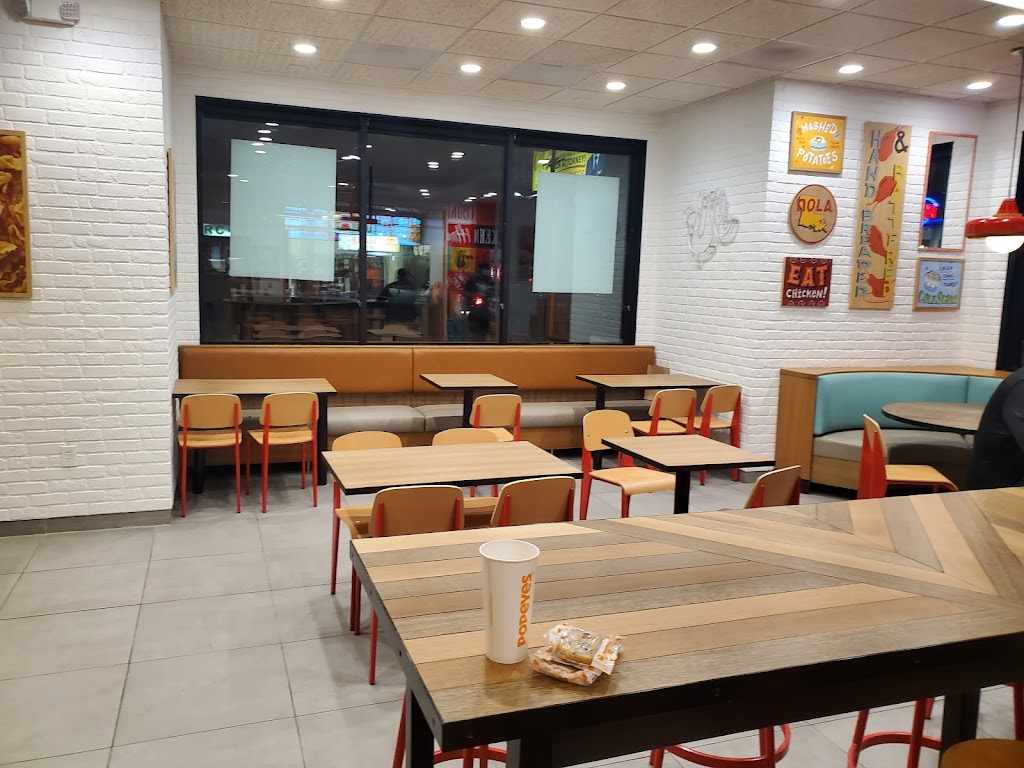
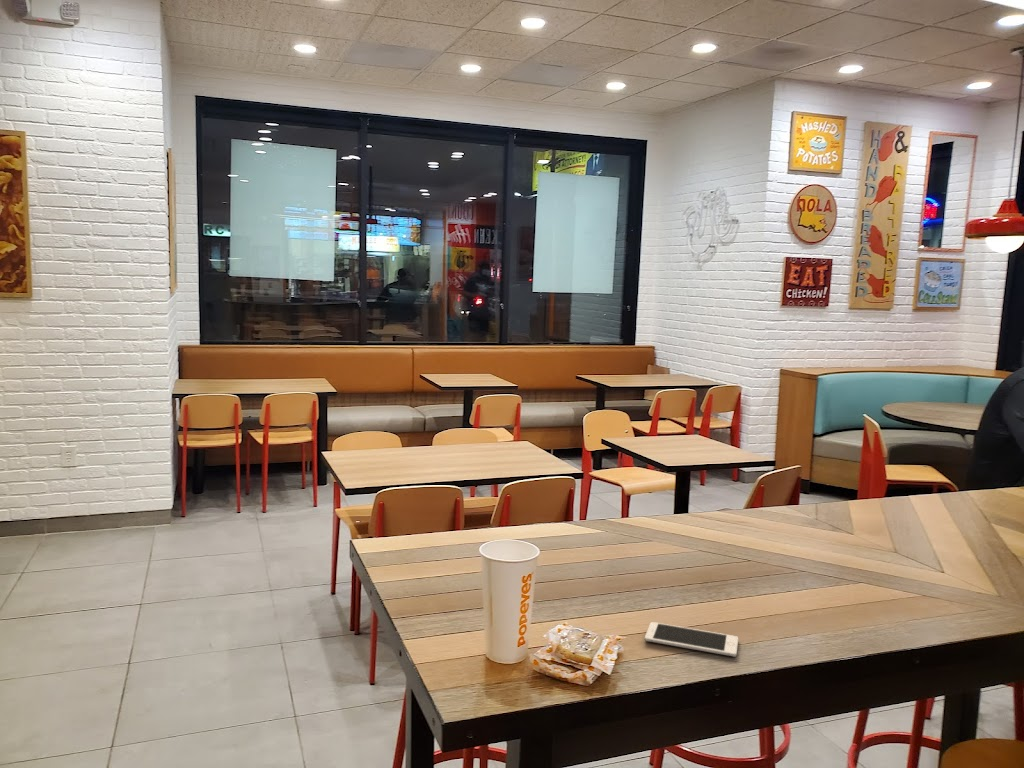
+ cell phone [644,621,739,658]
